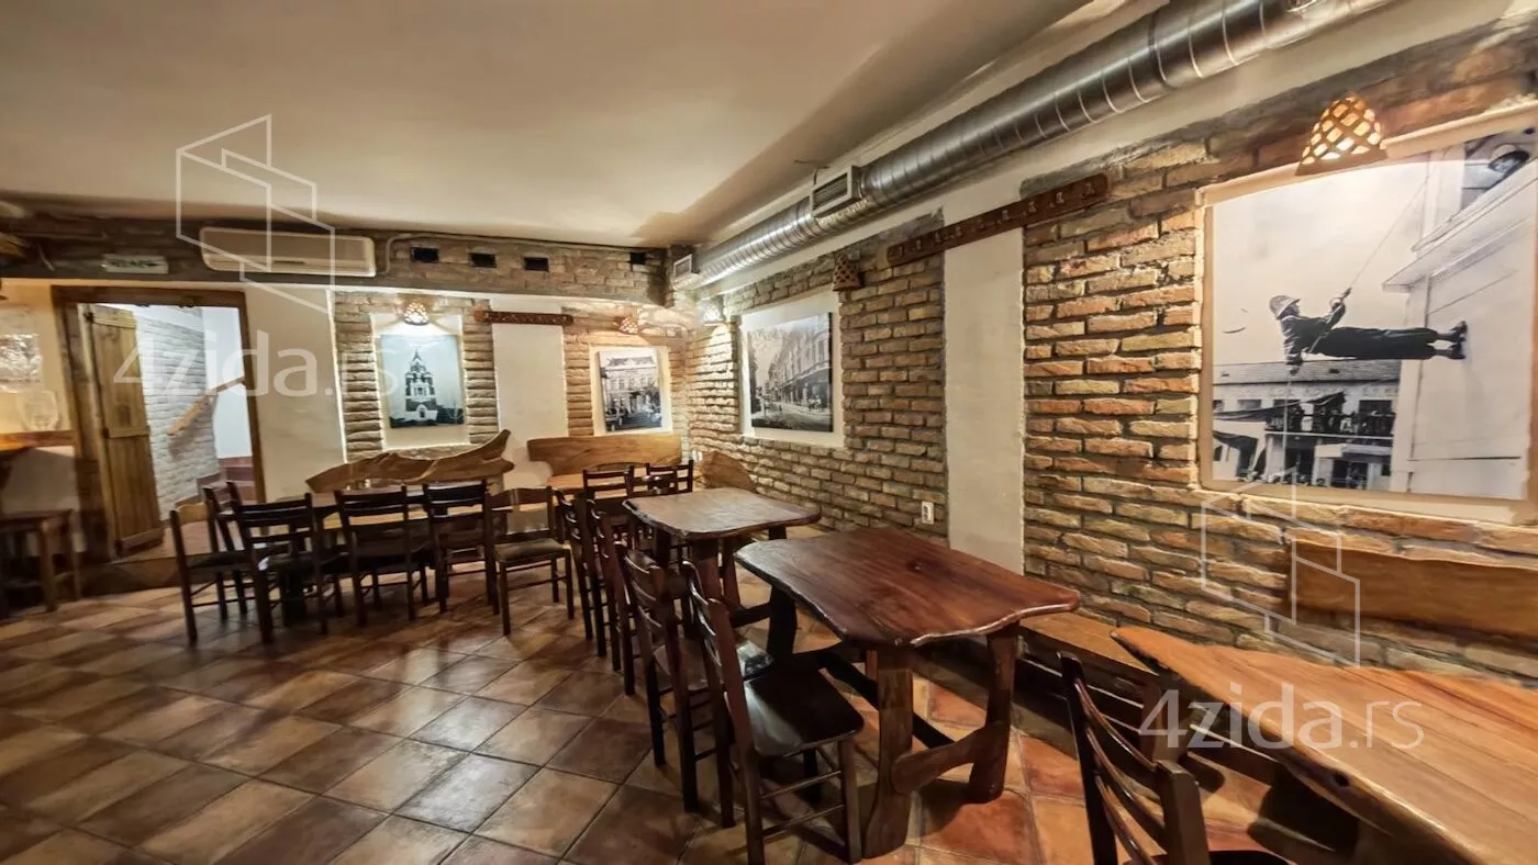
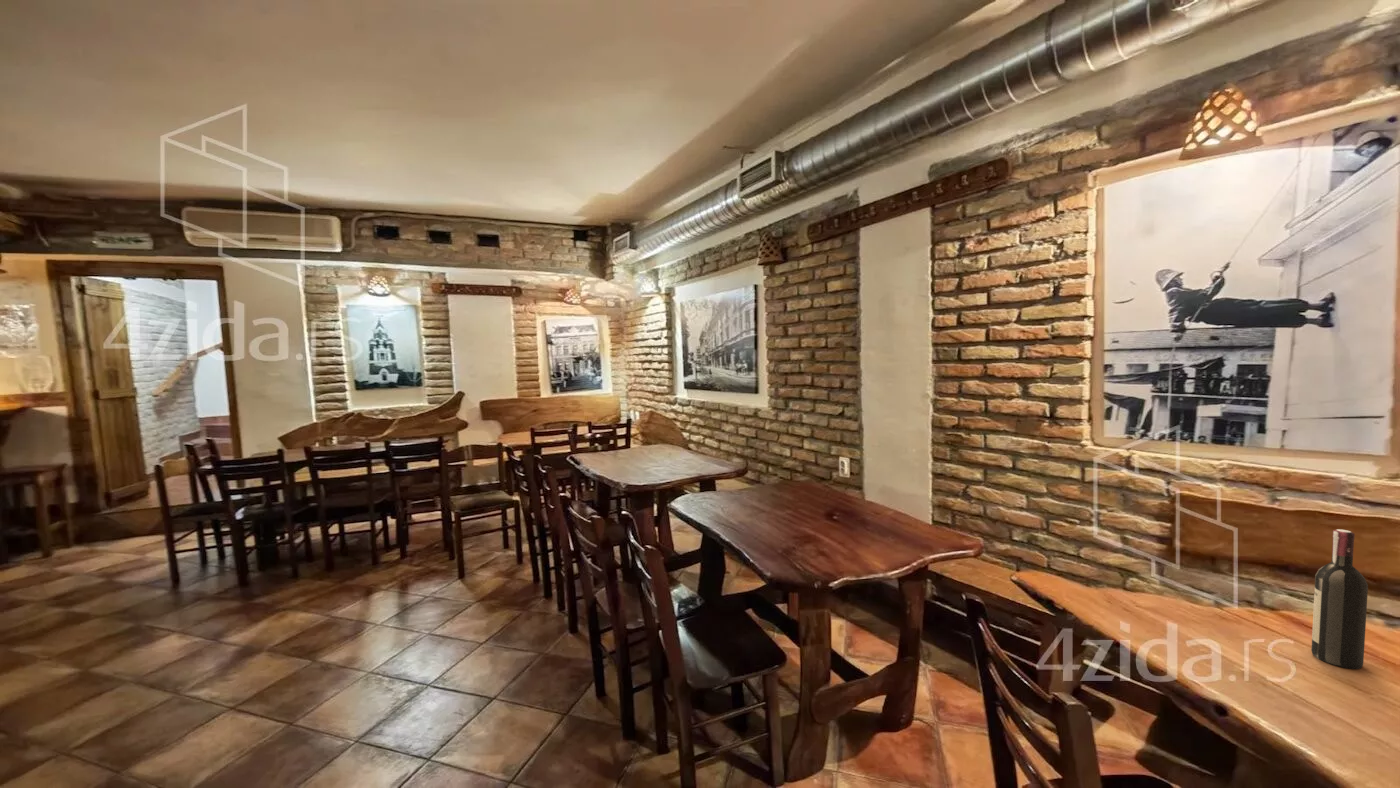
+ wine bottle [1310,528,1369,670]
